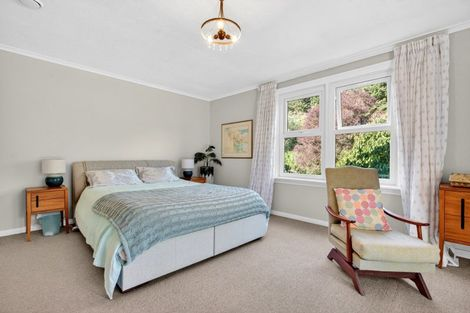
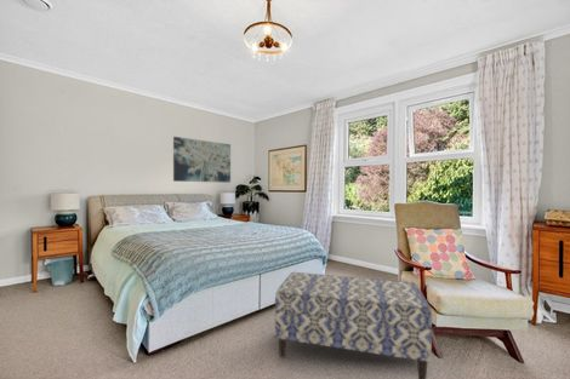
+ bench [274,271,433,379]
+ wall art [172,136,232,184]
